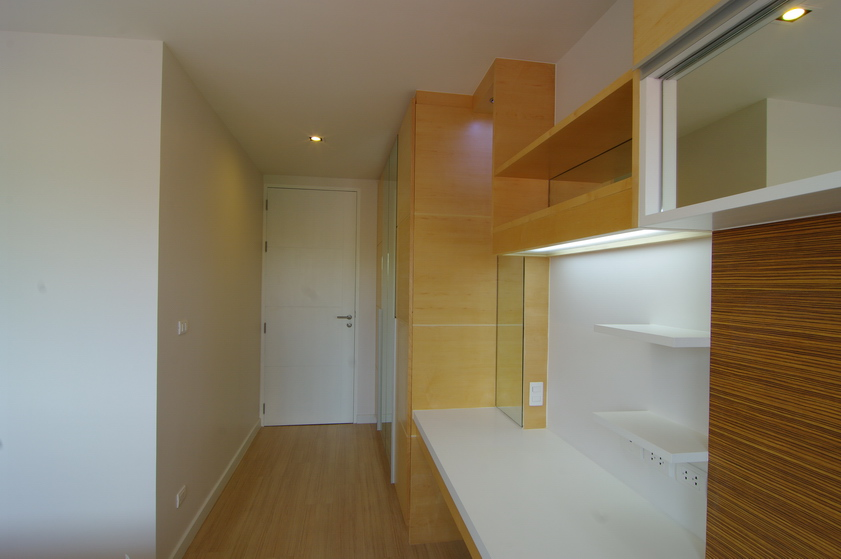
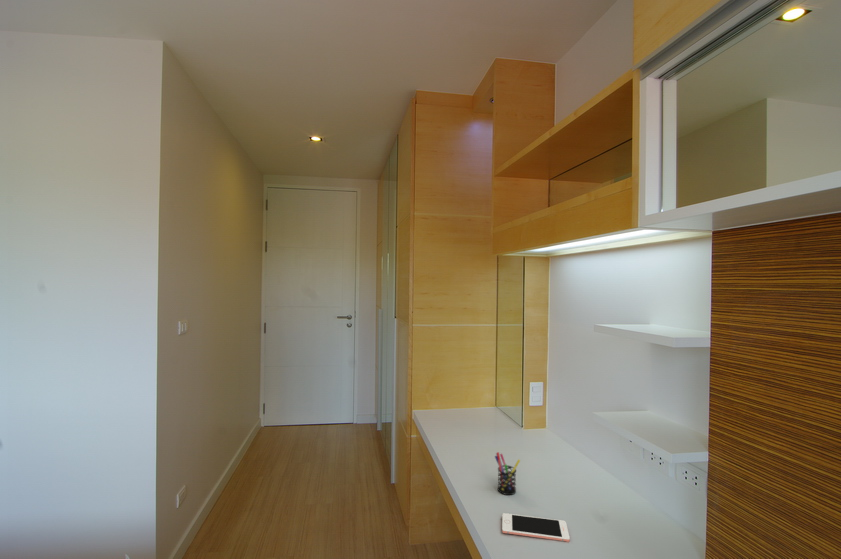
+ cell phone [501,512,571,543]
+ pen holder [494,451,521,496]
